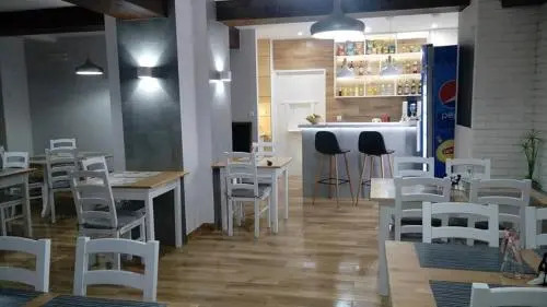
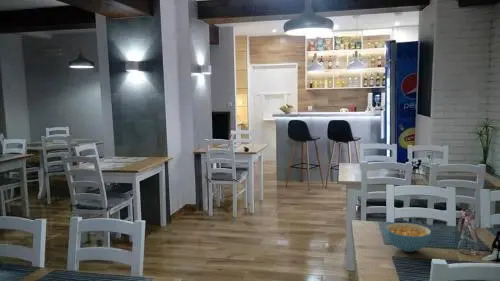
+ cereal bowl [384,222,432,253]
